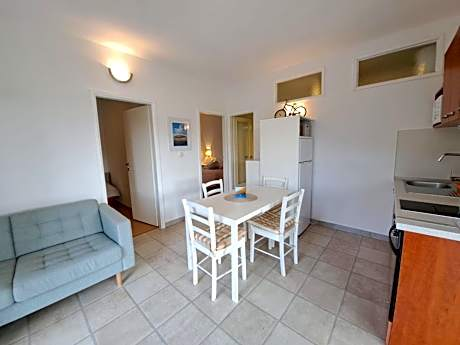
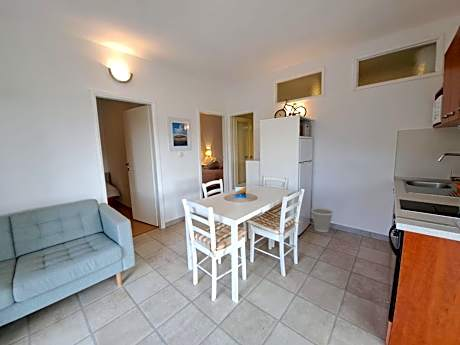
+ wastebasket [310,207,334,233]
